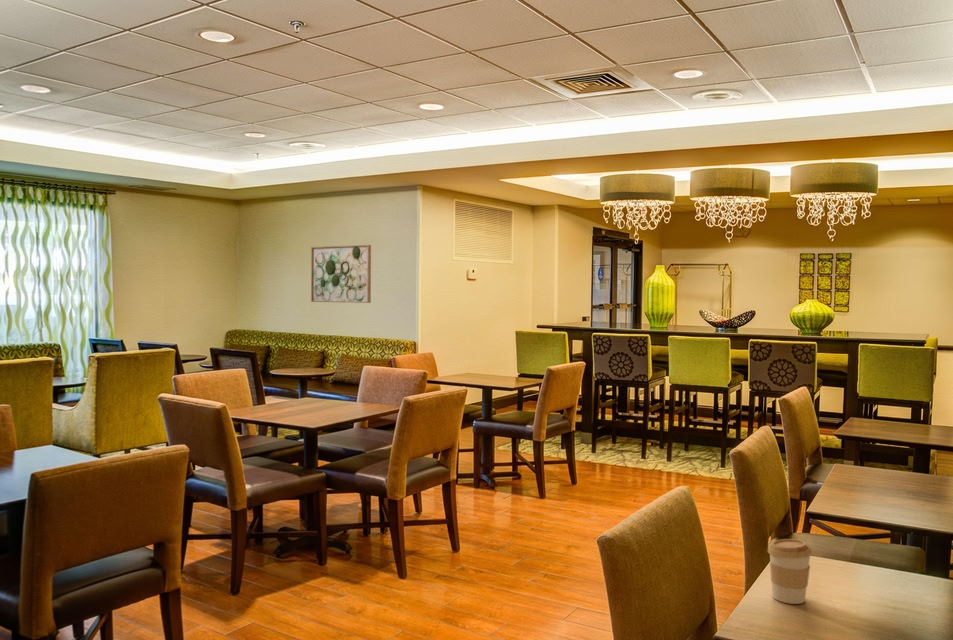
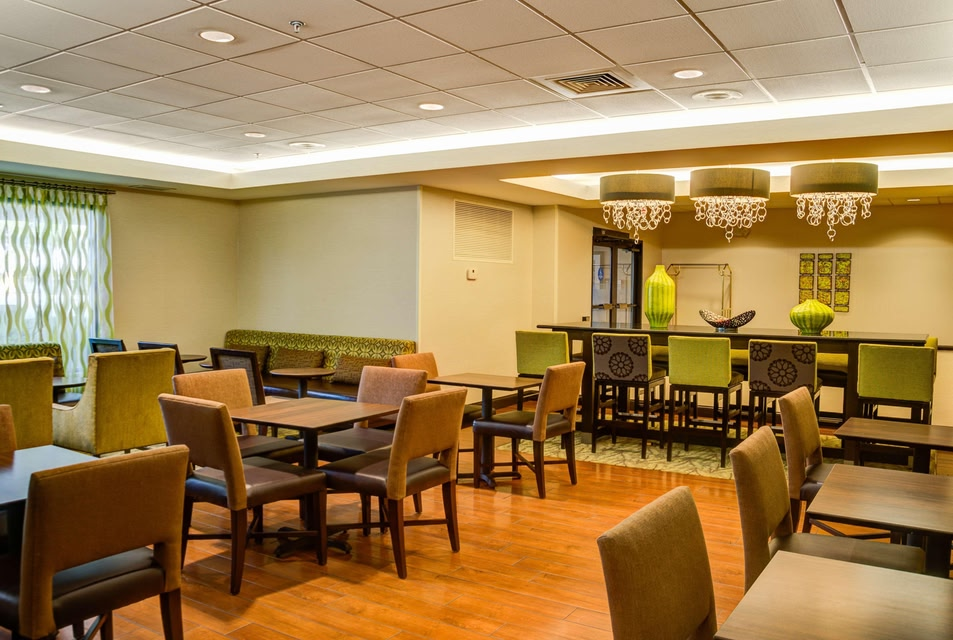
- coffee cup [767,538,813,605]
- wall art [310,244,372,304]
